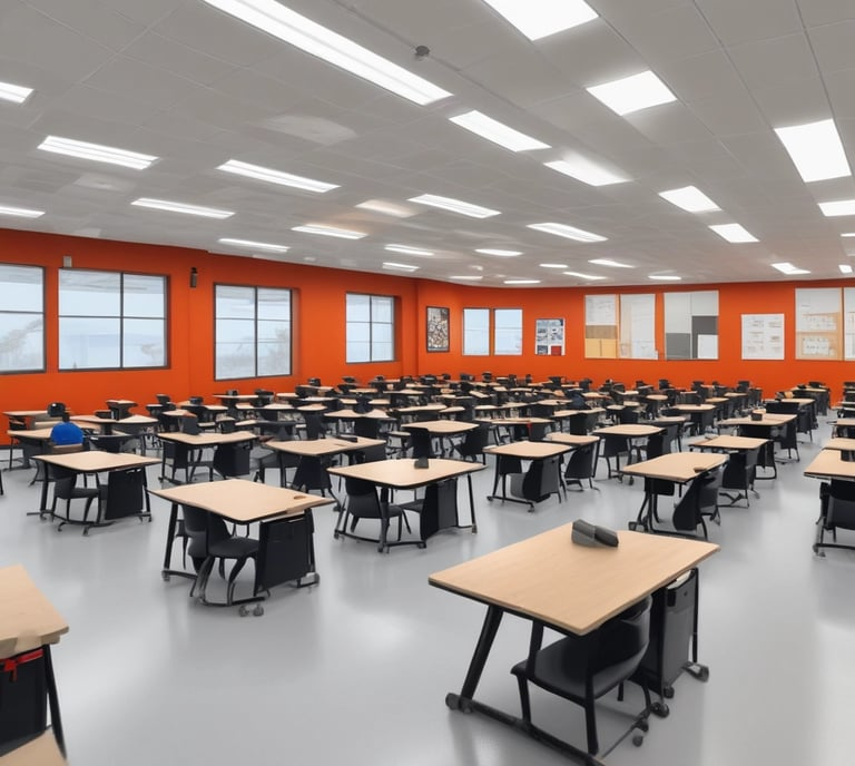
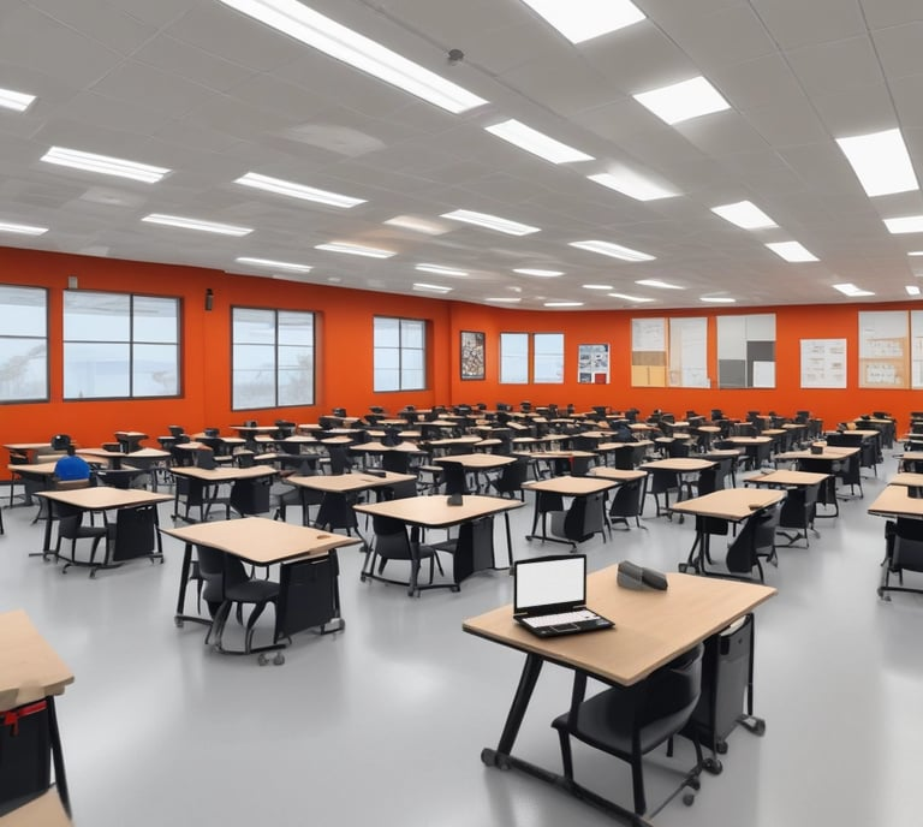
+ laptop [512,553,617,638]
